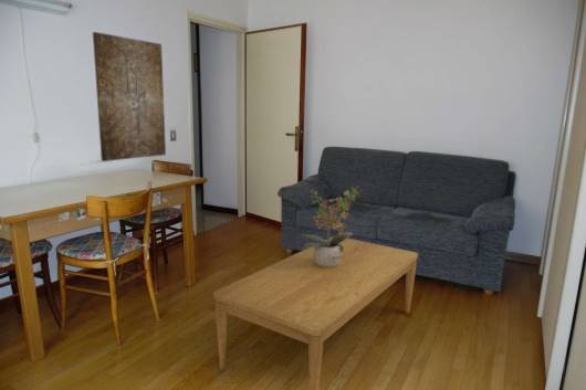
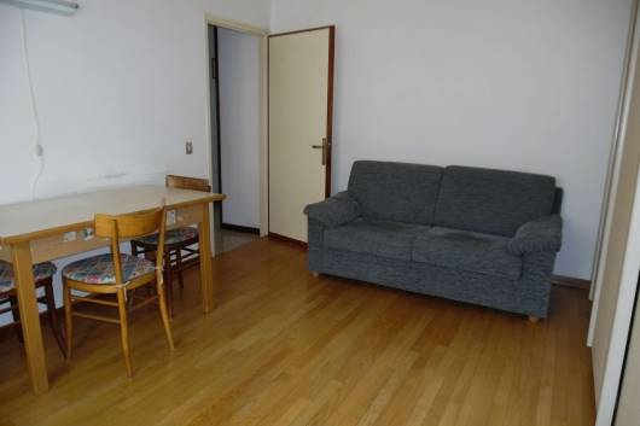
- coffee table [212,235,419,390]
- potted plant [299,185,363,267]
- wall art [92,31,167,162]
